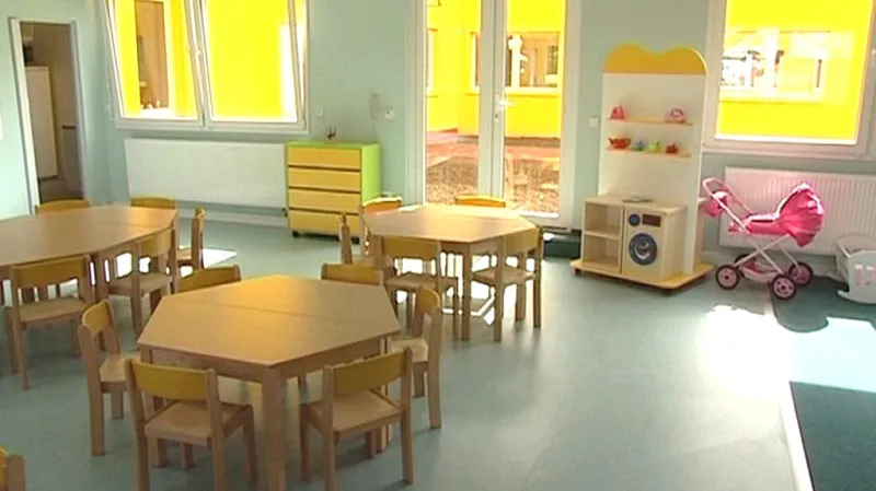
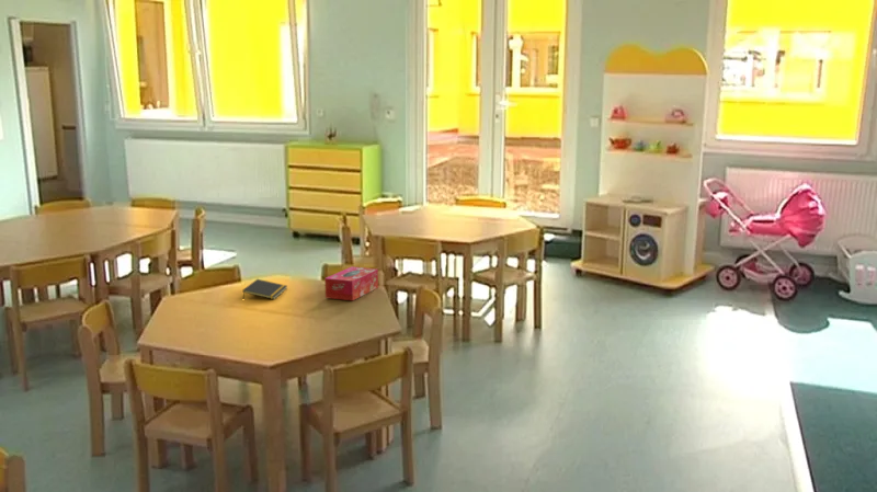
+ tissue box [323,265,379,301]
+ notepad [241,278,288,300]
